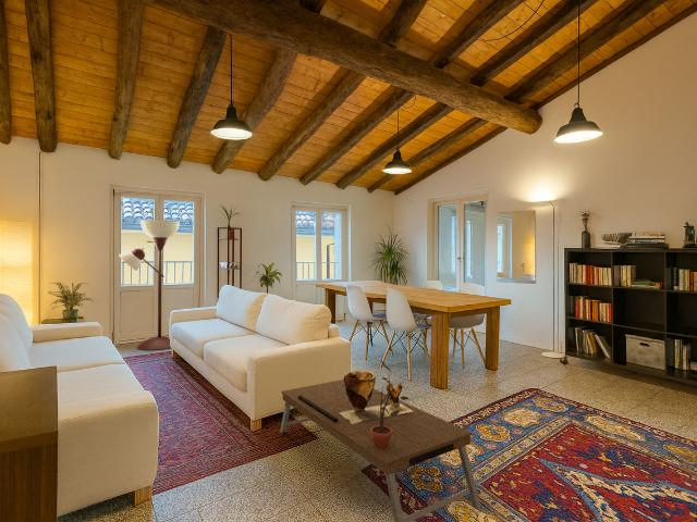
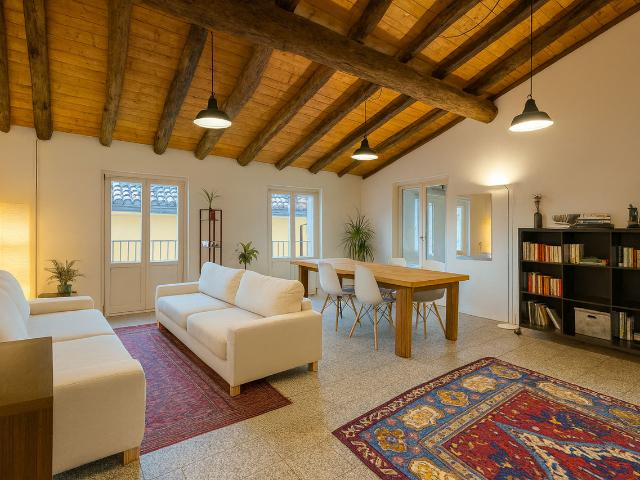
- clay pot [339,370,413,424]
- potted plant [367,360,411,448]
- floor lamp [118,219,181,351]
- coffee table [279,378,482,522]
